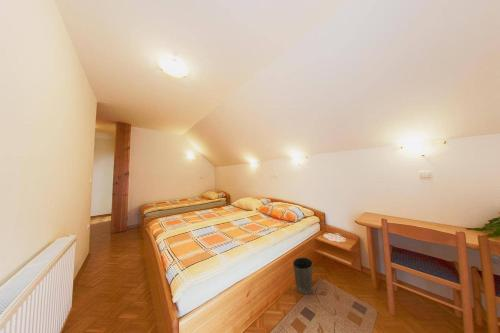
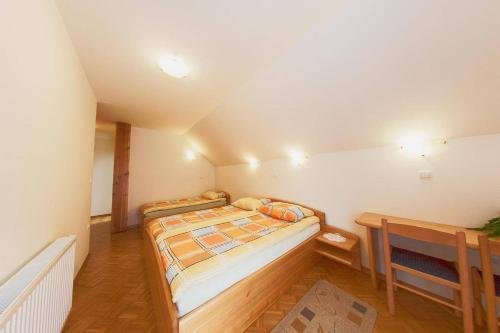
- waste basket [292,257,314,295]
